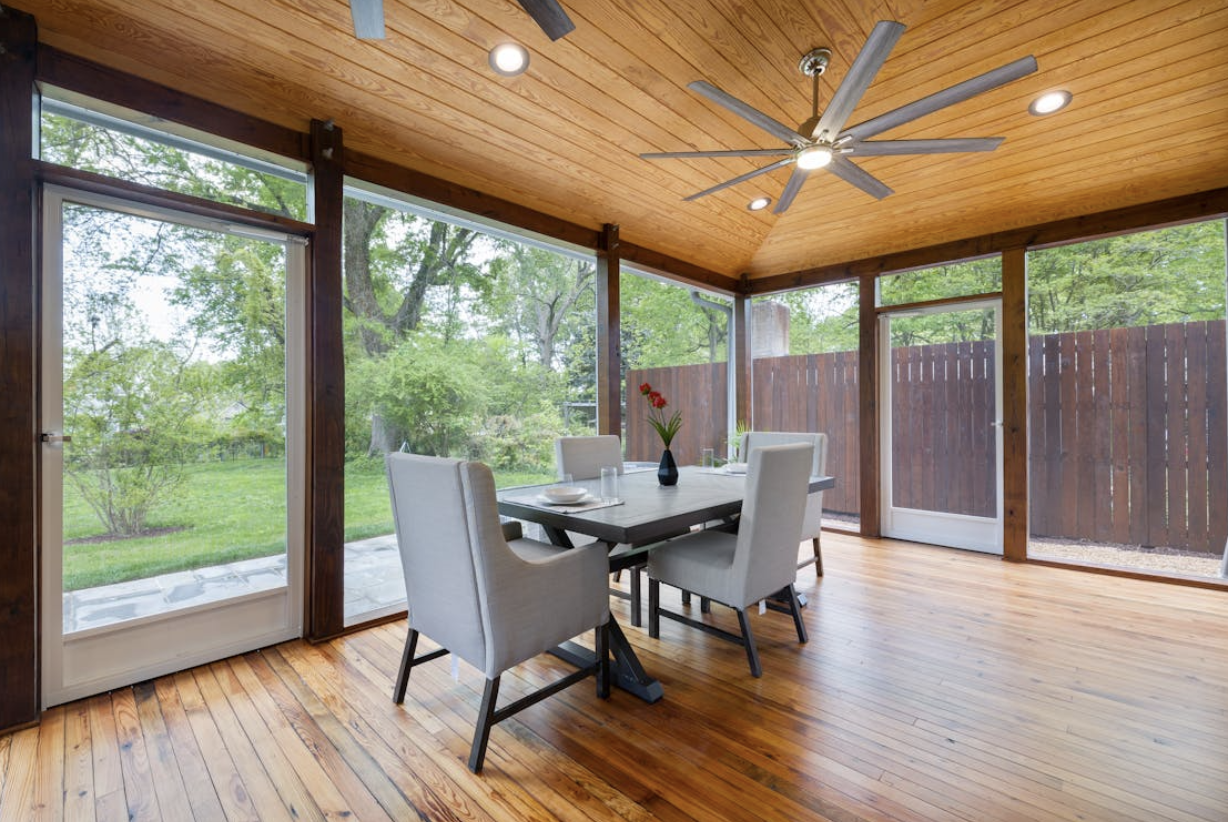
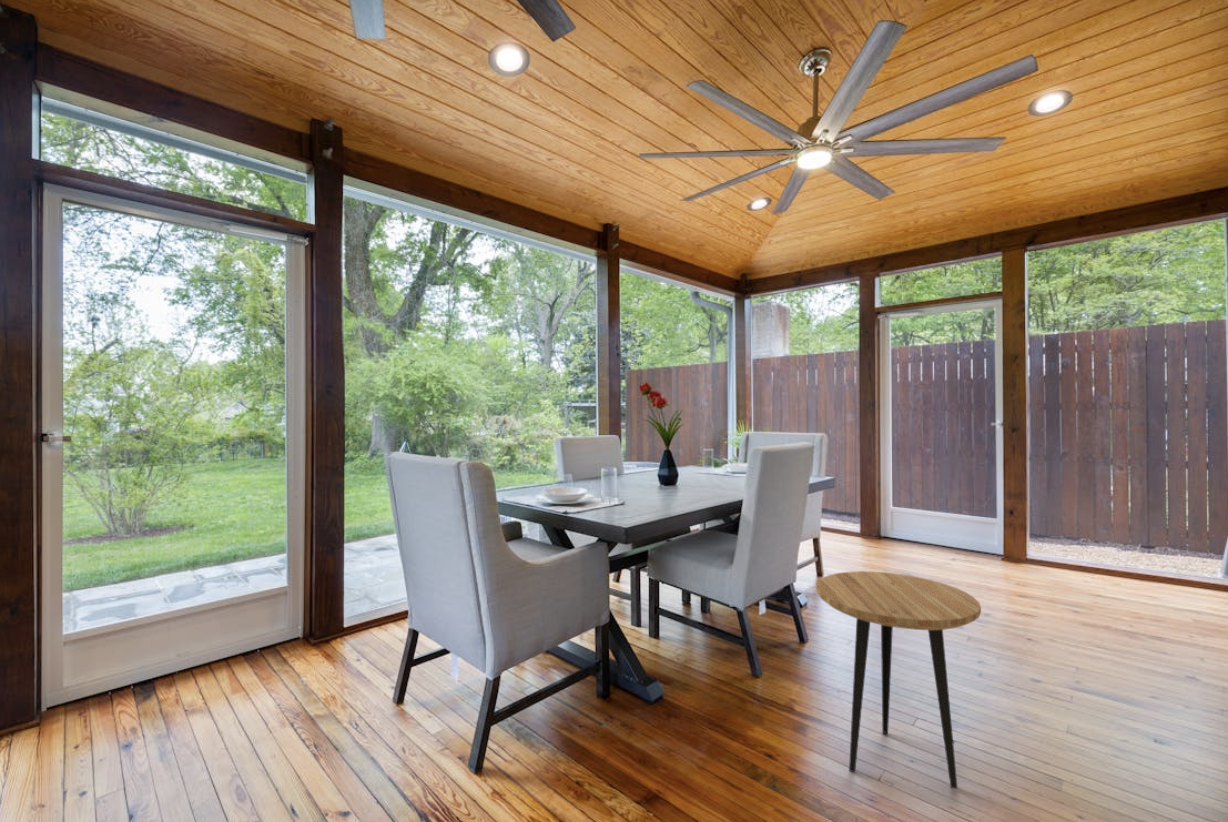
+ side table [815,570,982,790]
